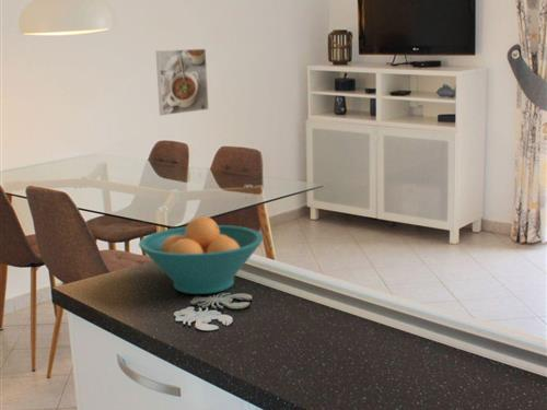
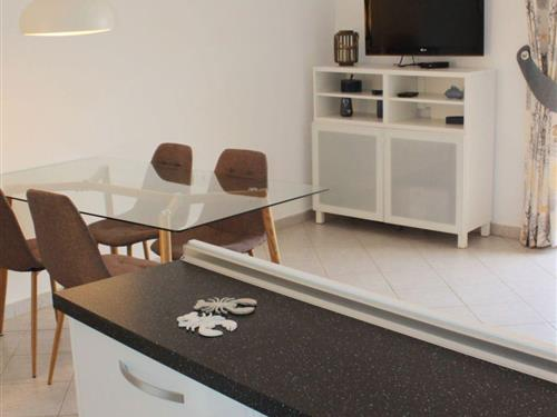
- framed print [154,48,210,116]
- fruit bowl [138,215,265,295]
